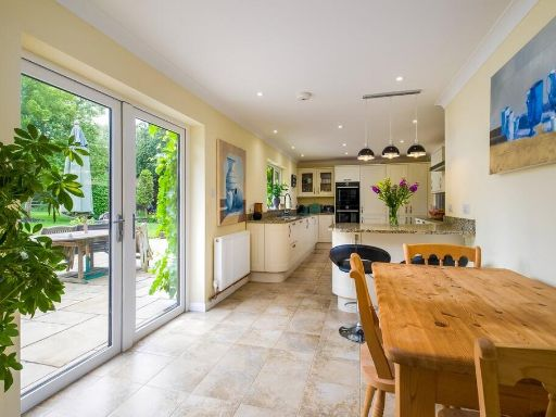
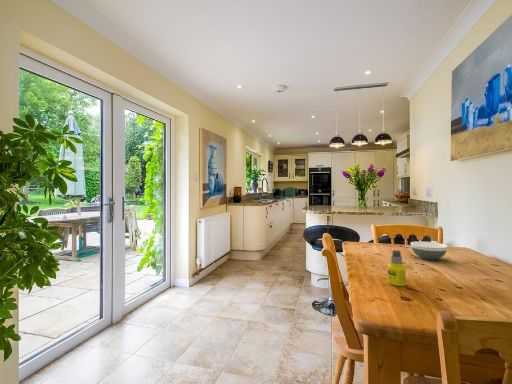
+ bowl [410,240,449,261]
+ bottle [387,249,407,287]
